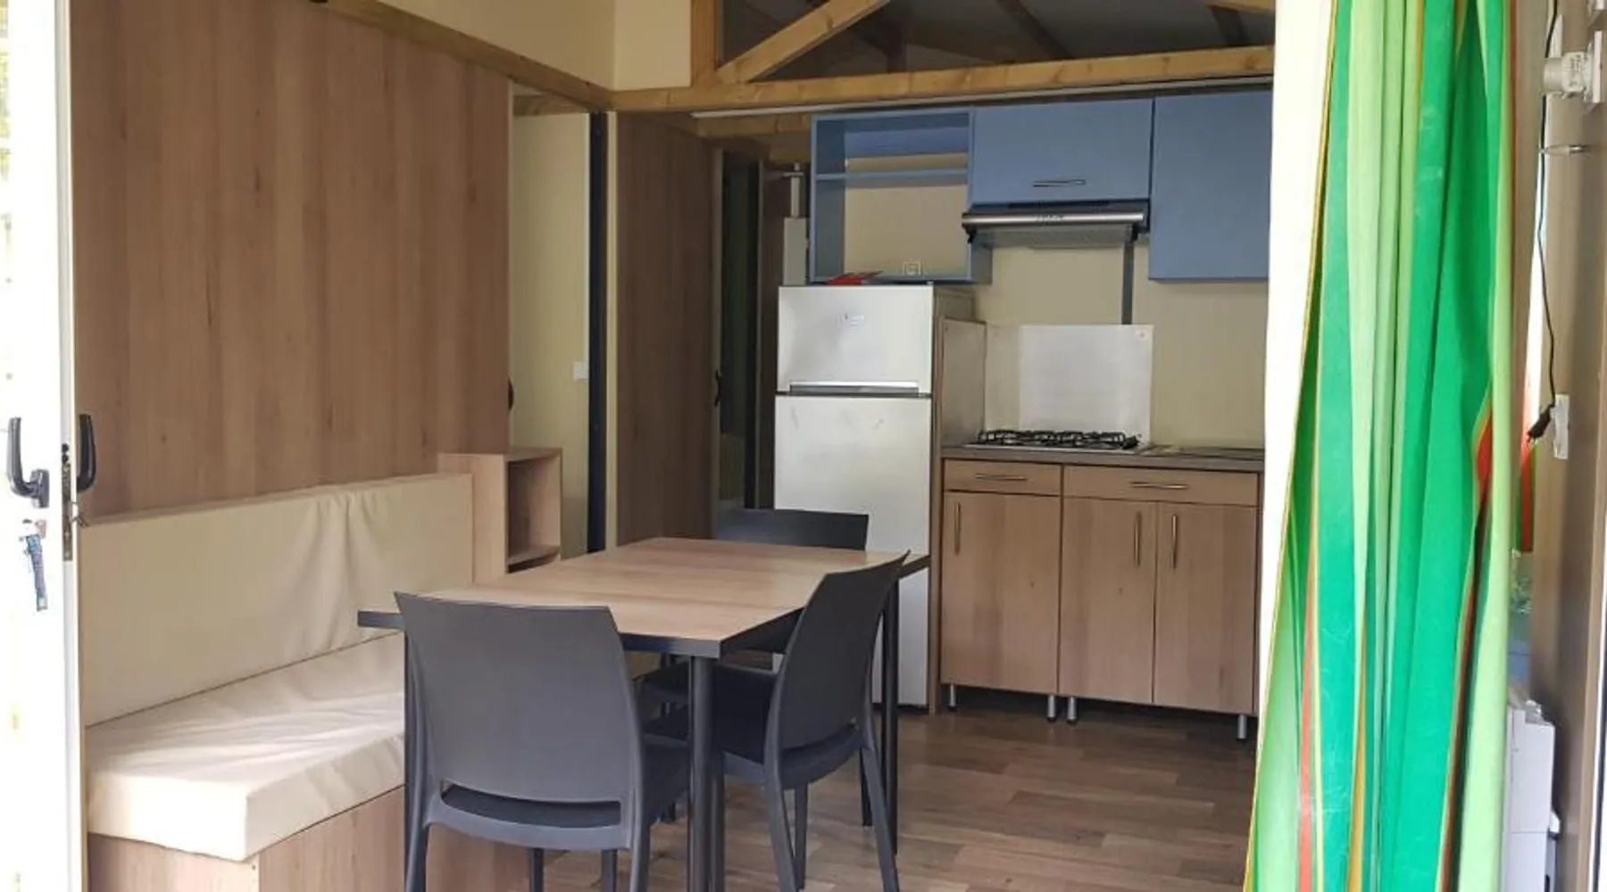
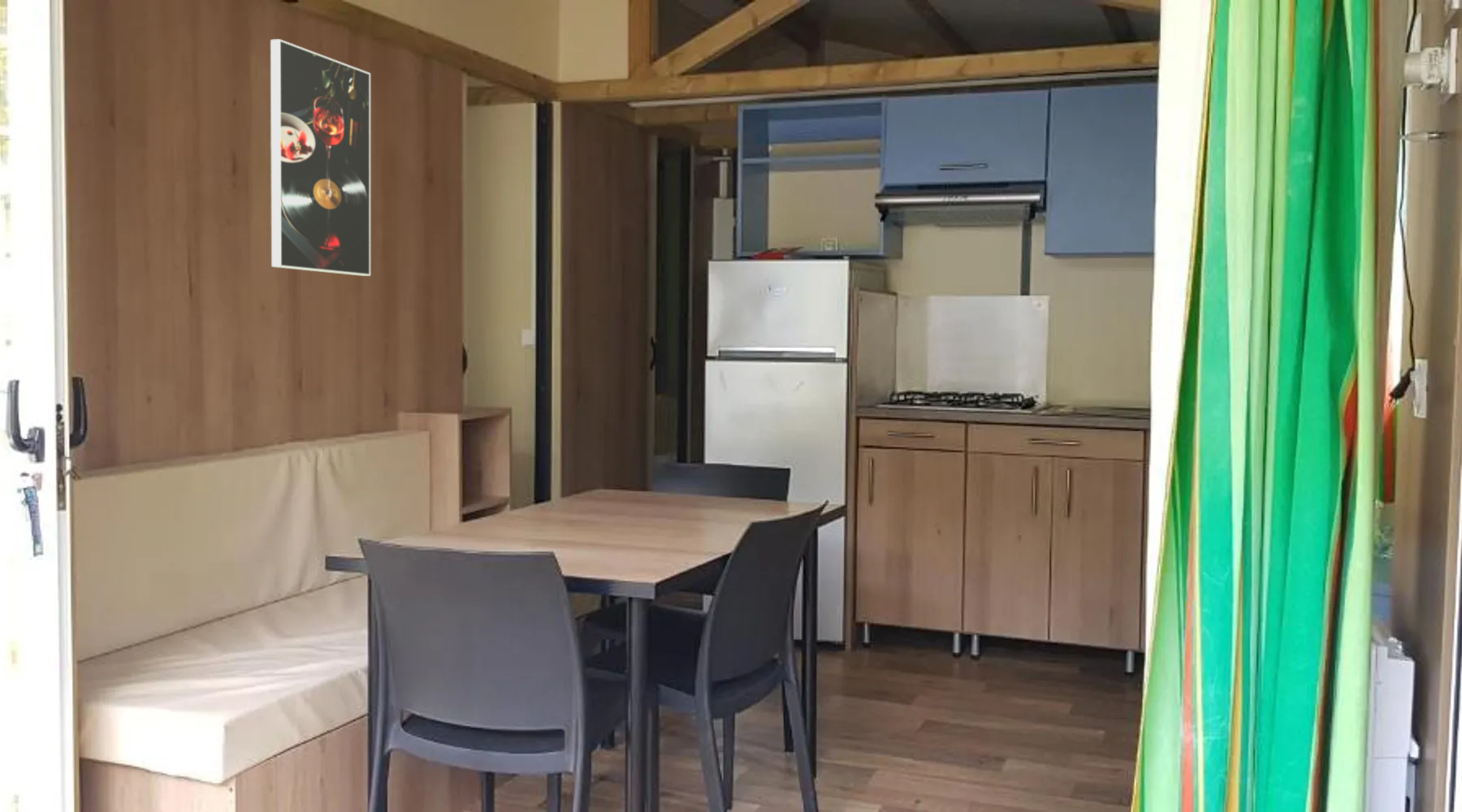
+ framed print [270,38,371,277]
